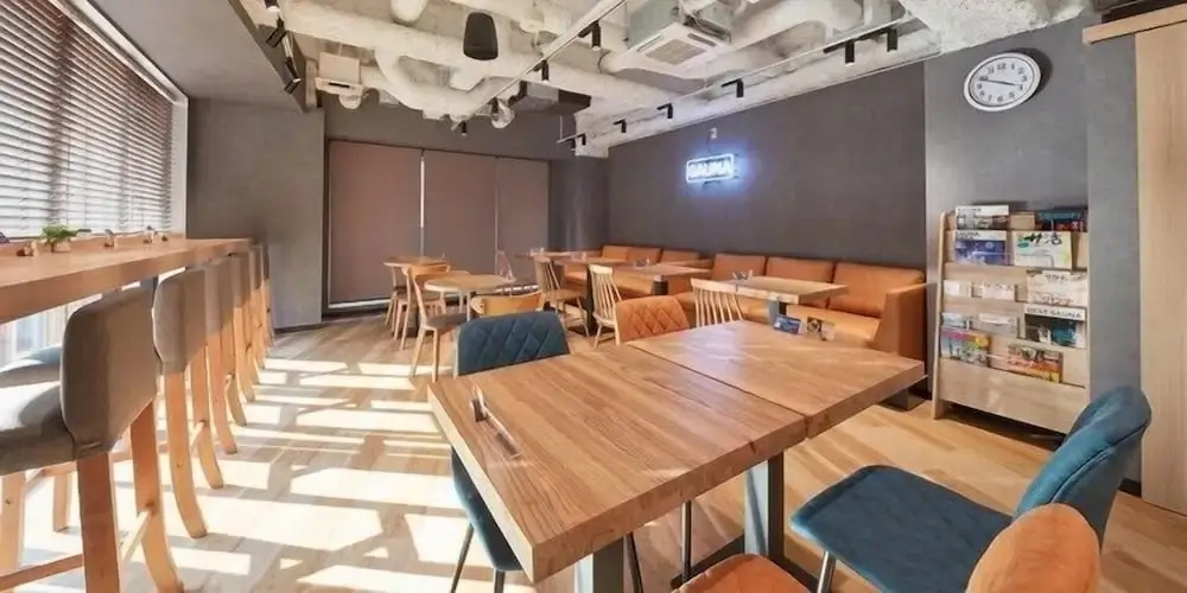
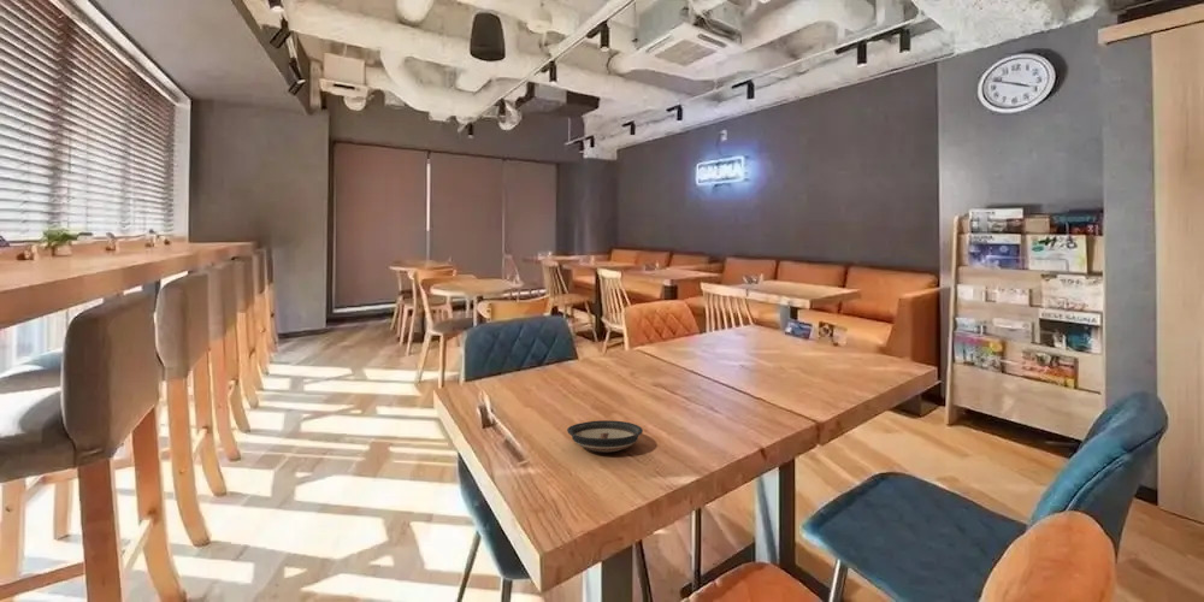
+ saucer [566,419,644,453]
